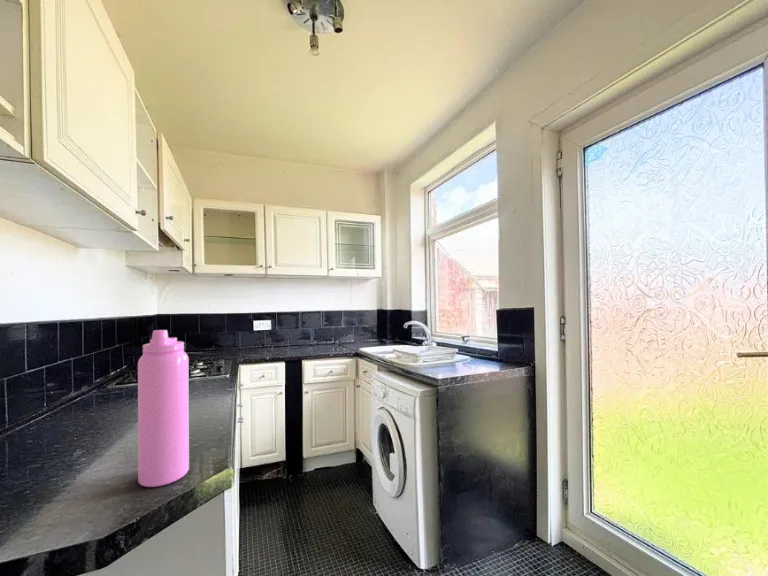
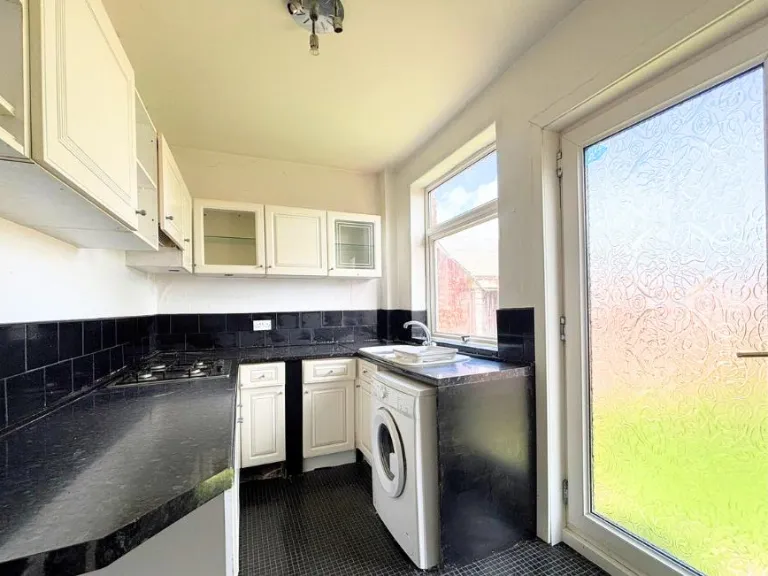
- water bottle [137,329,190,488]
